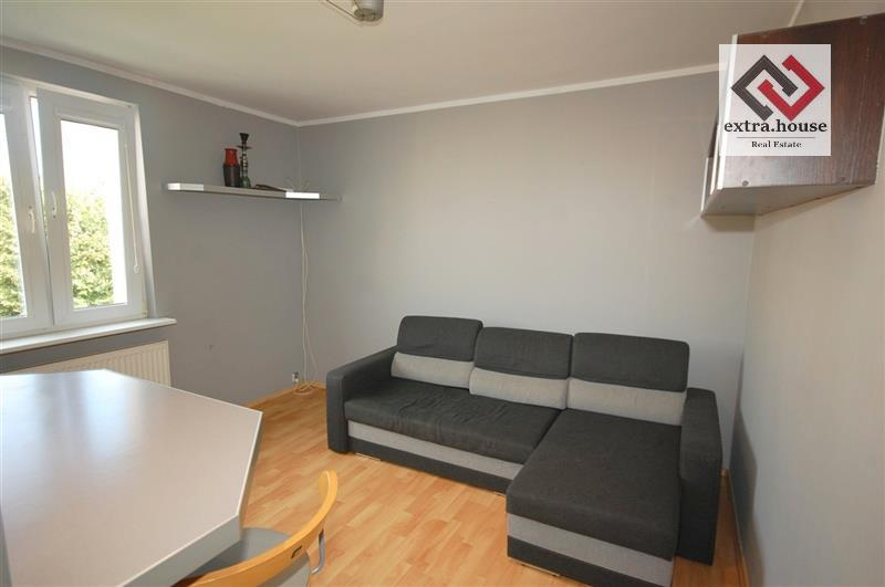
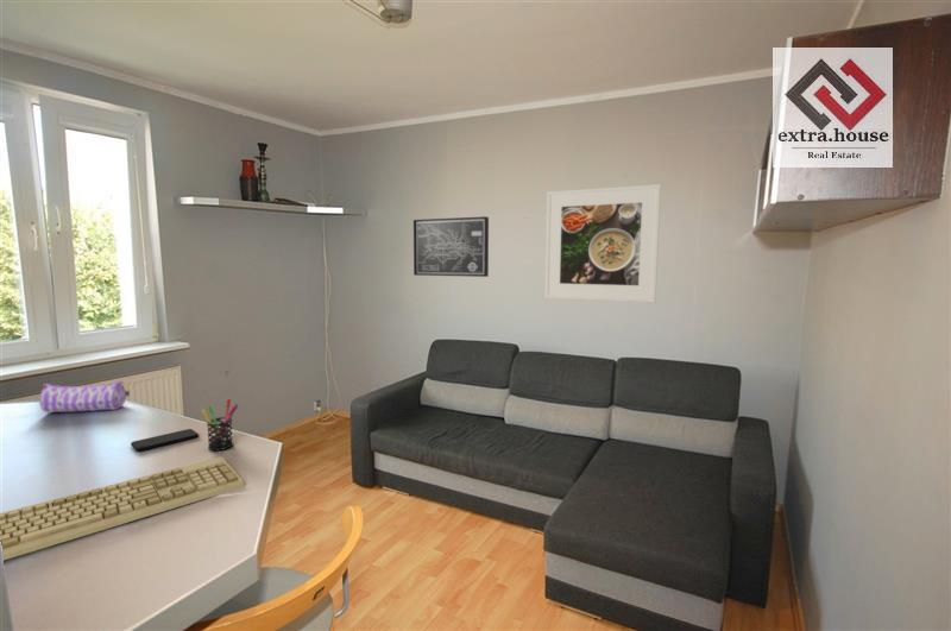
+ wall art [412,215,490,278]
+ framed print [543,183,662,304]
+ pen holder [201,398,239,452]
+ pencil case [39,380,131,414]
+ keyboard [0,456,245,561]
+ smartphone [130,428,200,452]
